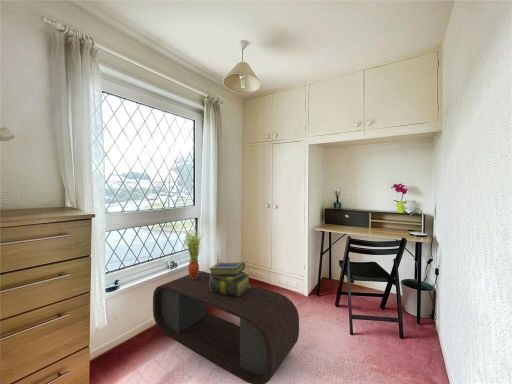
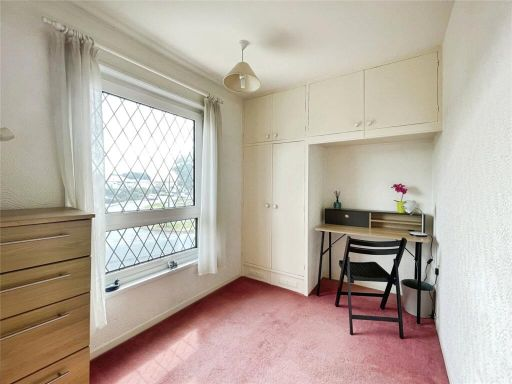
- coffee table [152,270,300,384]
- potted plant [182,228,205,279]
- stack of books [208,261,251,296]
